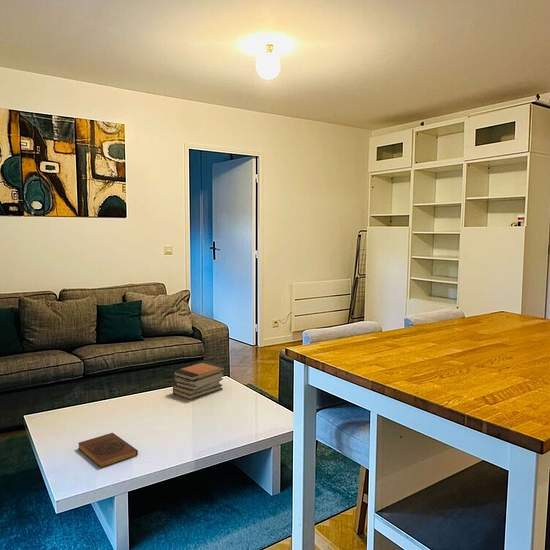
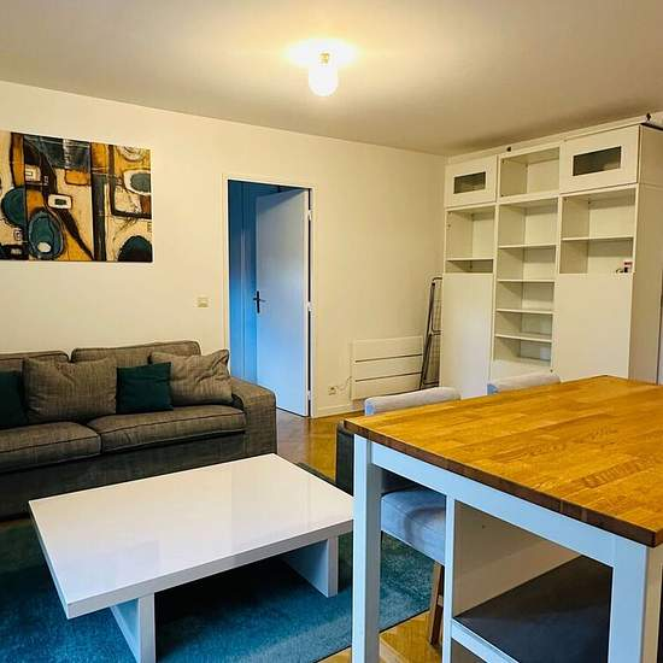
- book stack [172,361,226,400]
- book [77,432,139,469]
